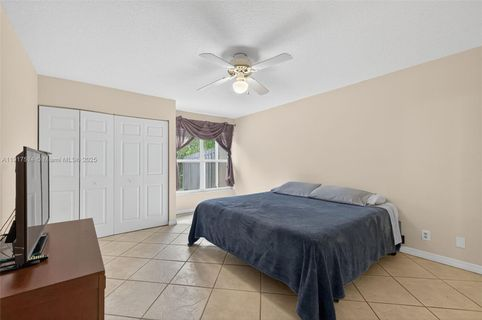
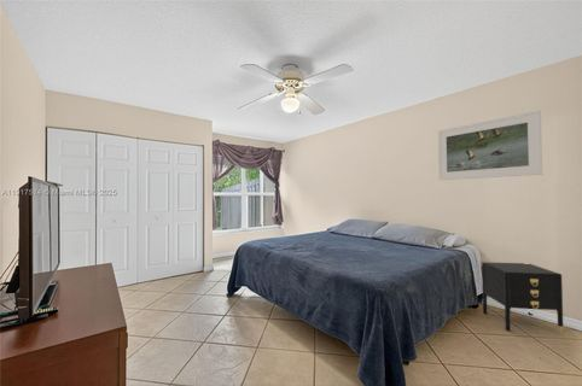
+ nightstand [481,261,565,335]
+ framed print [437,110,543,181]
